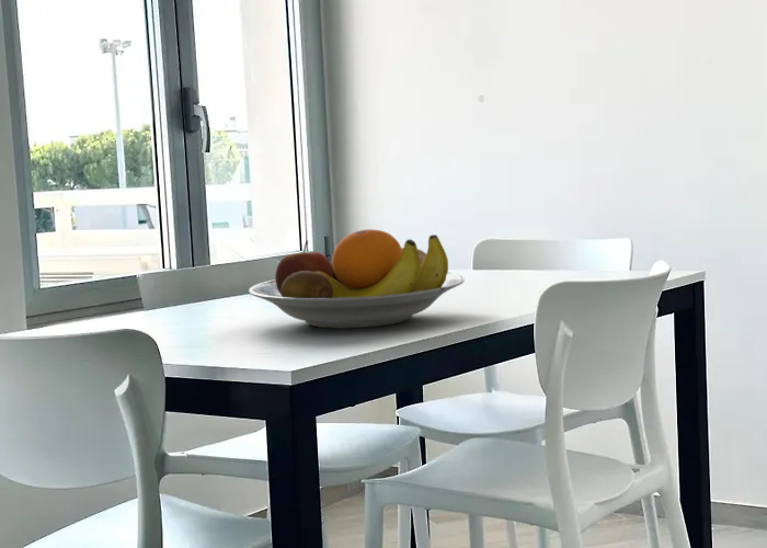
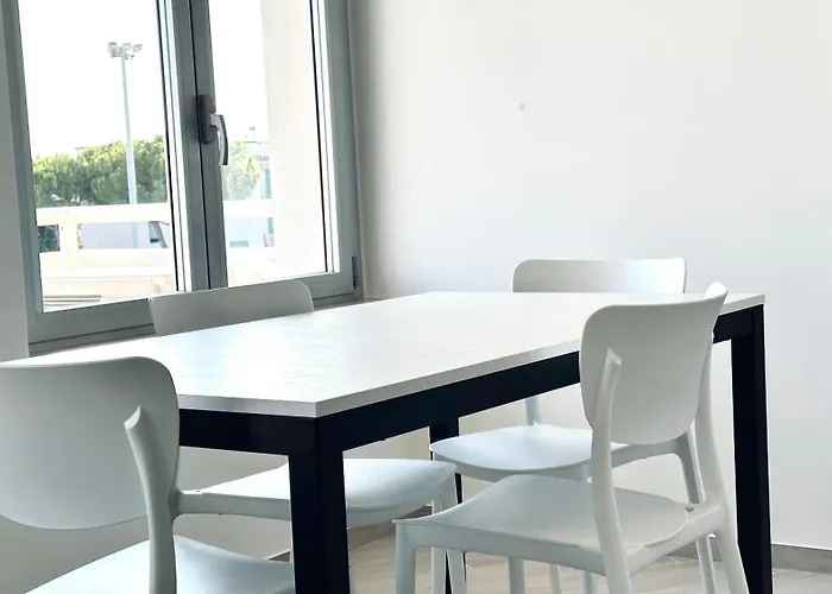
- fruit bowl [248,228,466,330]
